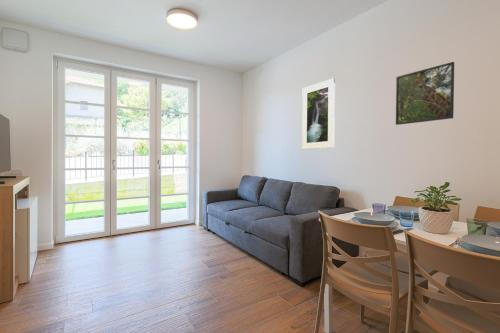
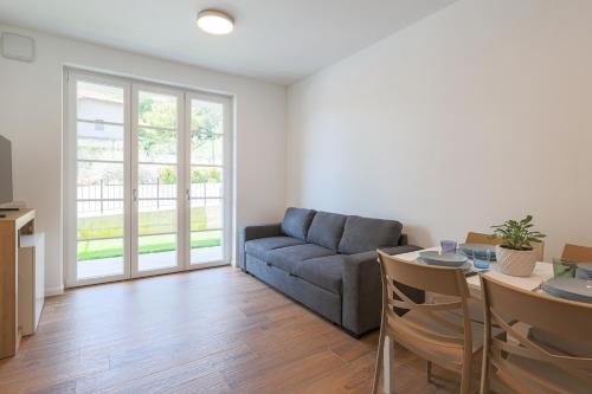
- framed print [301,77,336,150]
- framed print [395,61,455,126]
